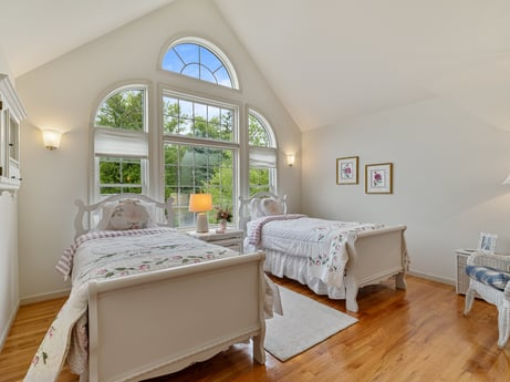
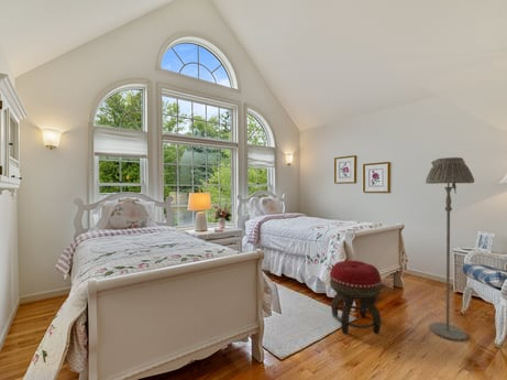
+ floor lamp [425,156,475,341]
+ footstool [329,259,383,335]
